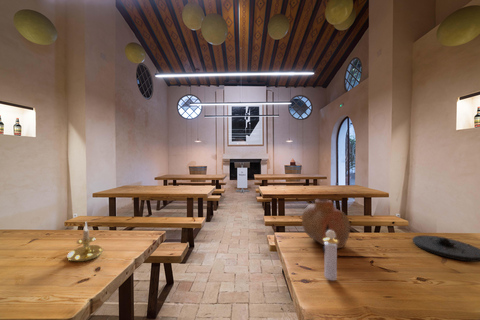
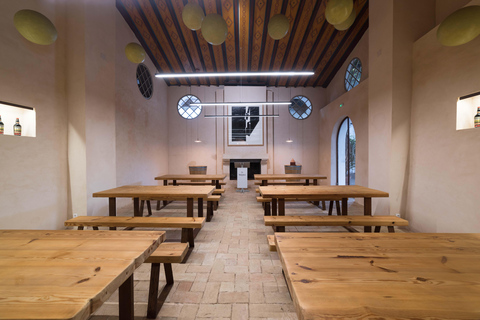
- vase [301,198,351,249]
- perfume bottle [322,230,339,281]
- plate [412,234,480,263]
- candle holder [67,221,105,263]
